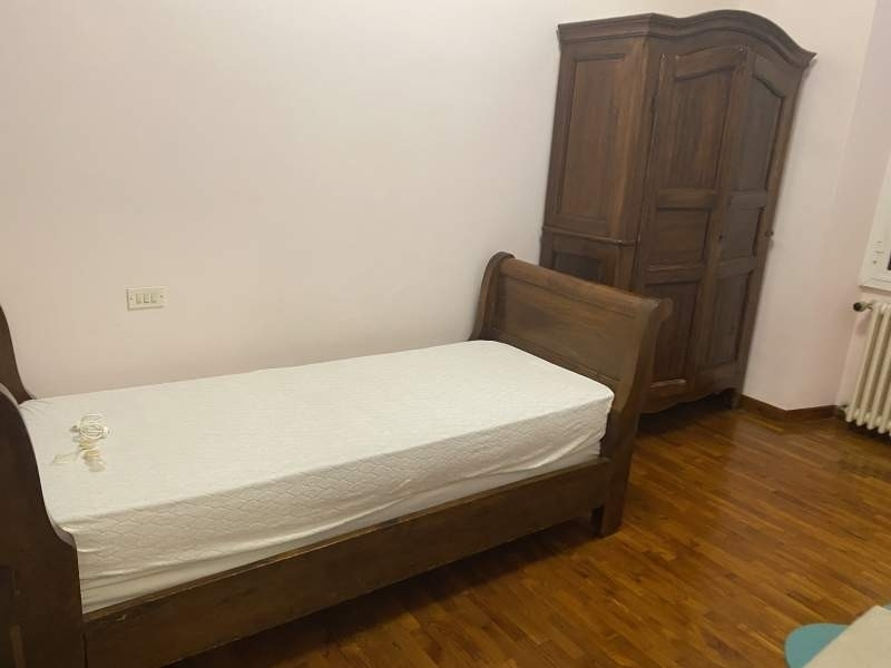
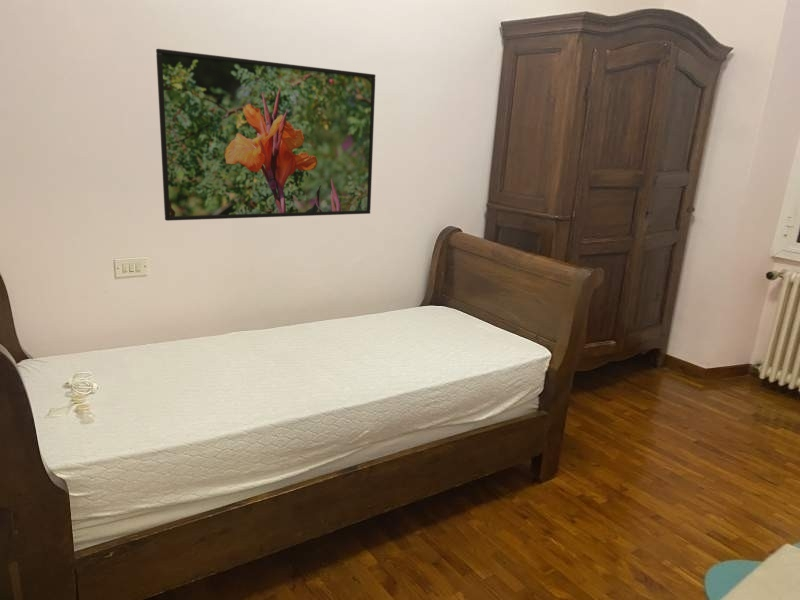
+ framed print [155,48,376,222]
